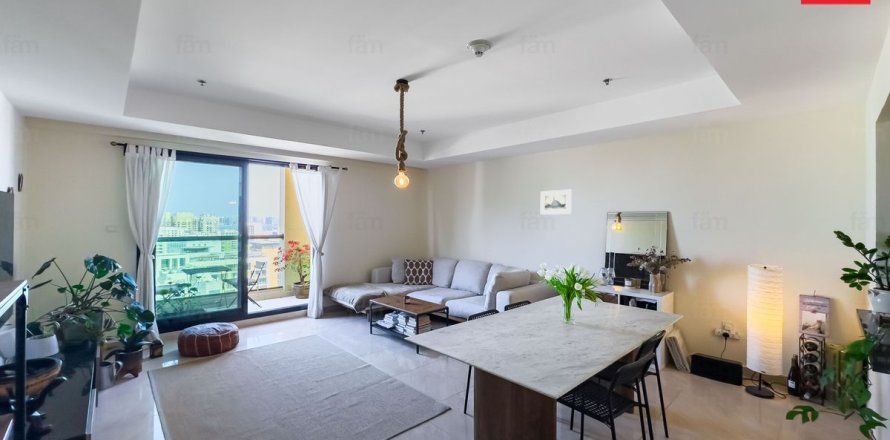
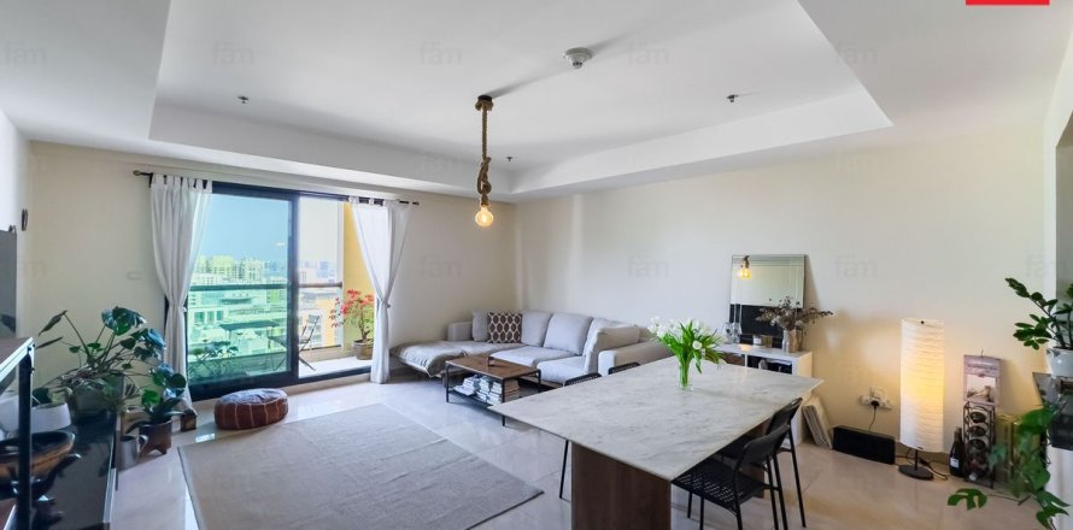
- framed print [540,189,572,215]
